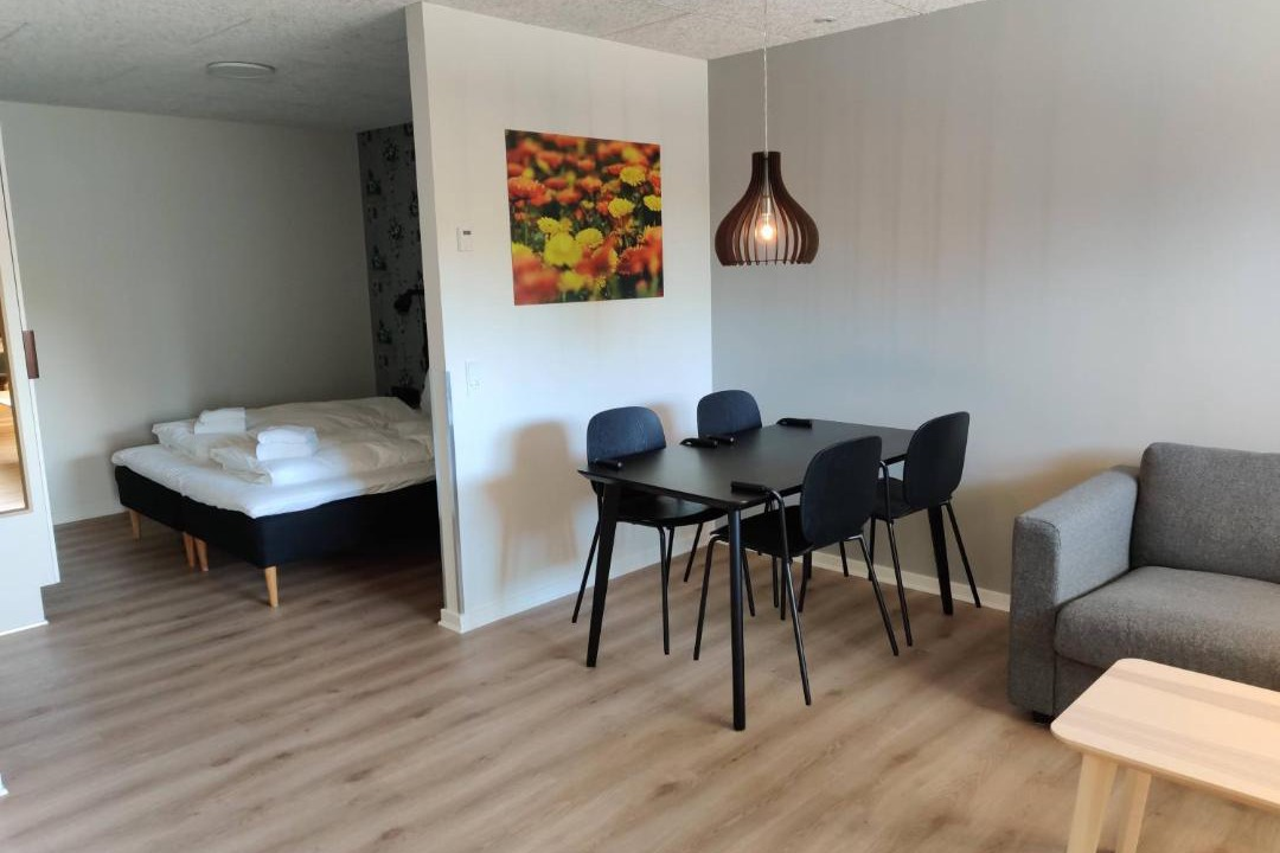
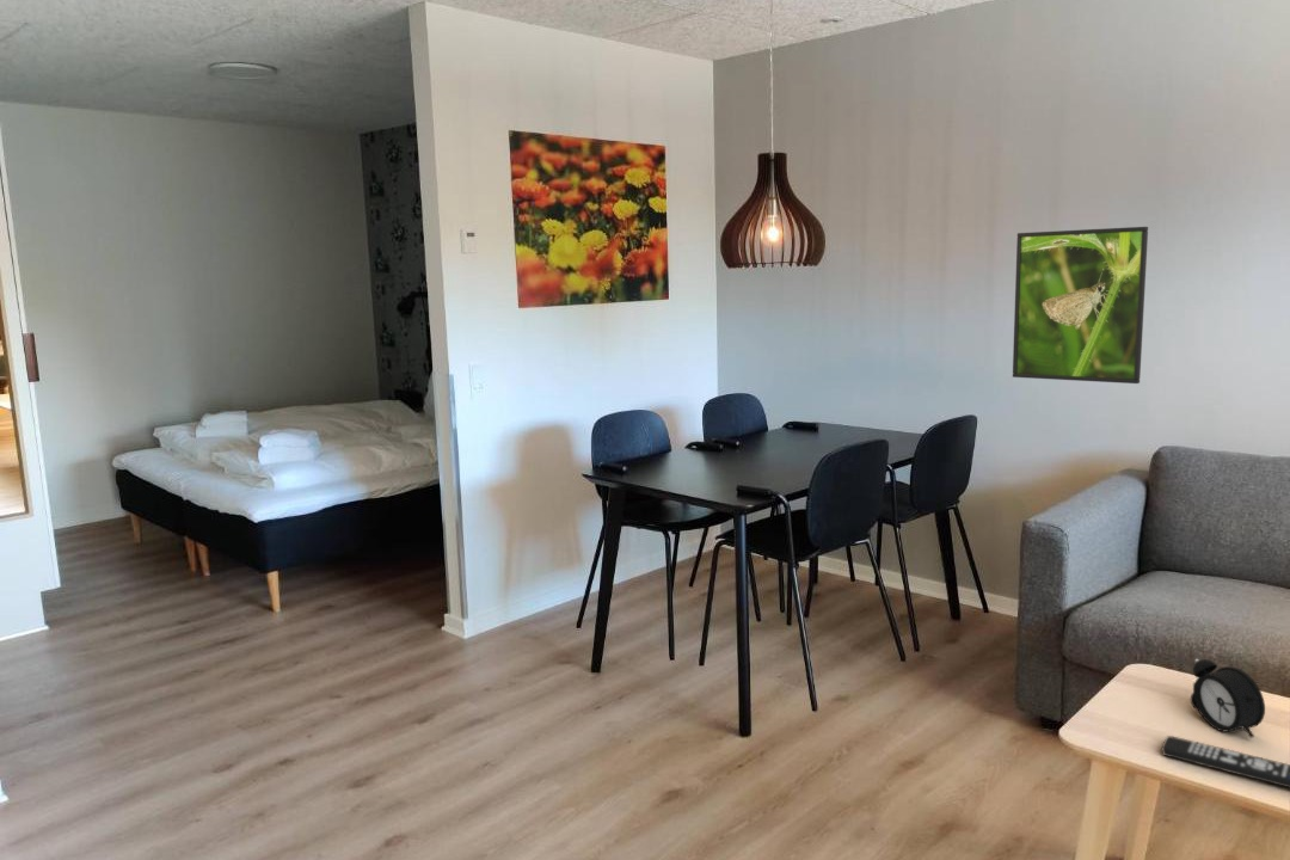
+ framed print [1012,226,1149,385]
+ alarm clock [1190,658,1266,739]
+ remote control [1161,735,1290,790]
